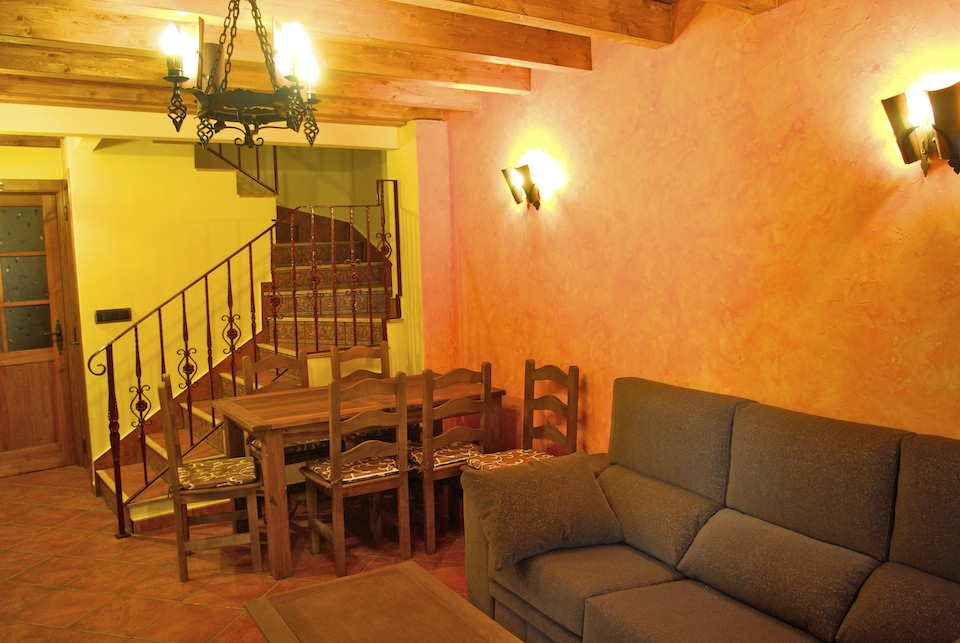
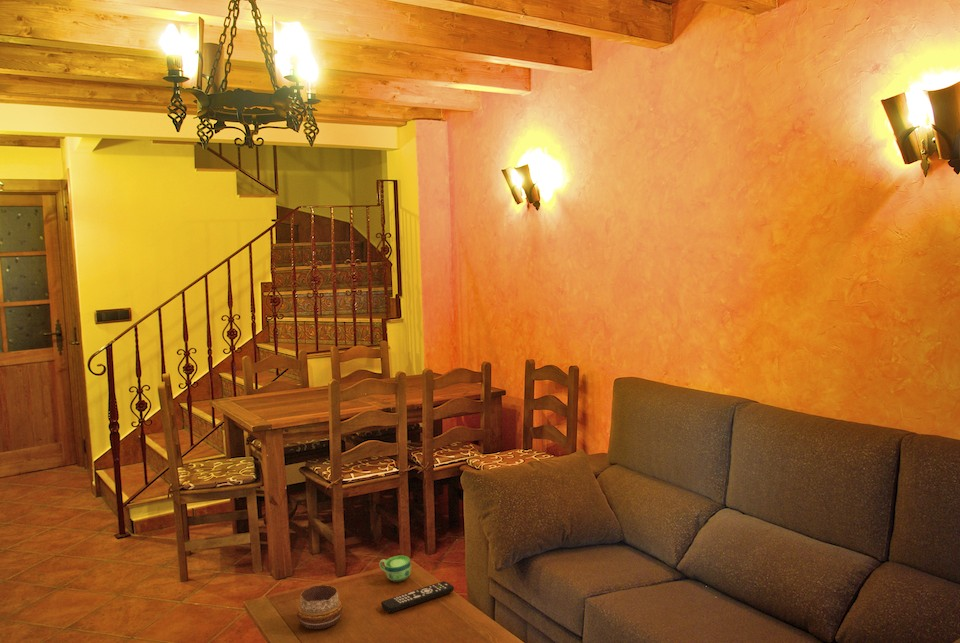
+ decorative bowl [296,584,343,630]
+ cup [378,555,412,583]
+ remote control [380,580,455,614]
